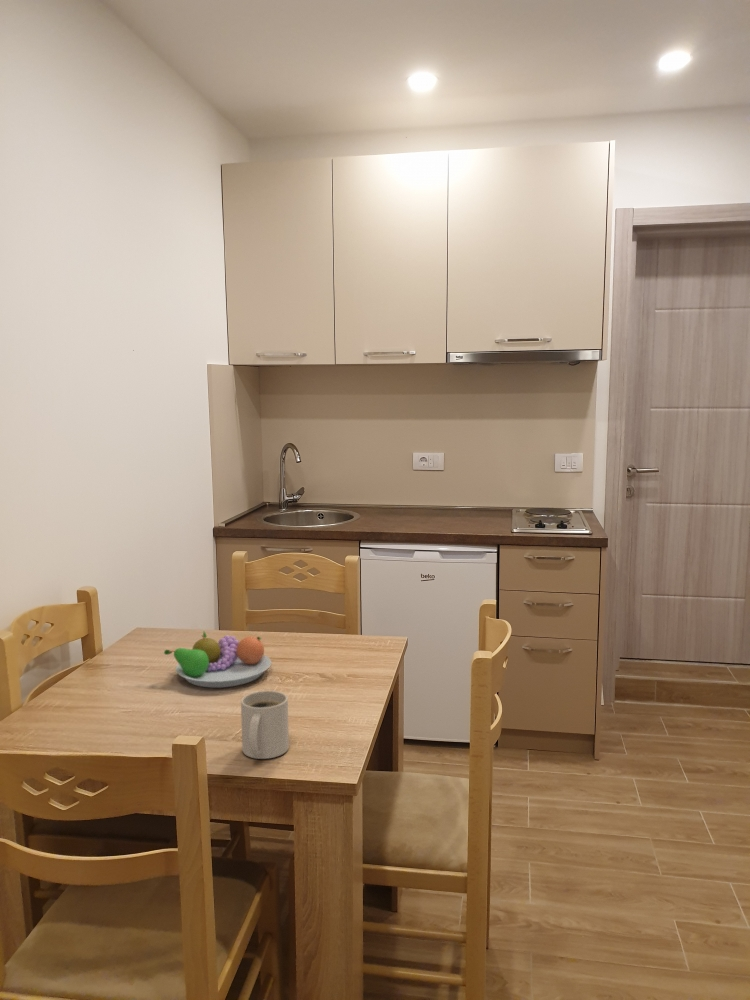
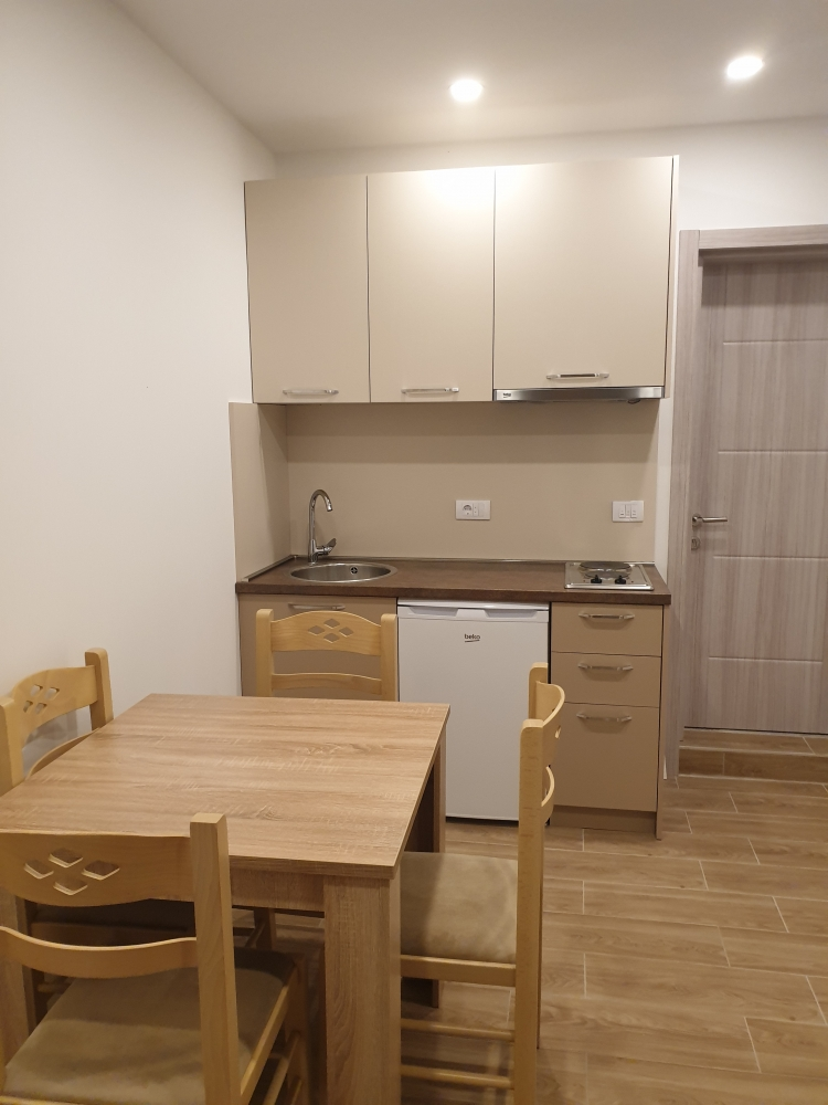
- fruit bowl [163,631,272,689]
- mug [240,690,290,760]
